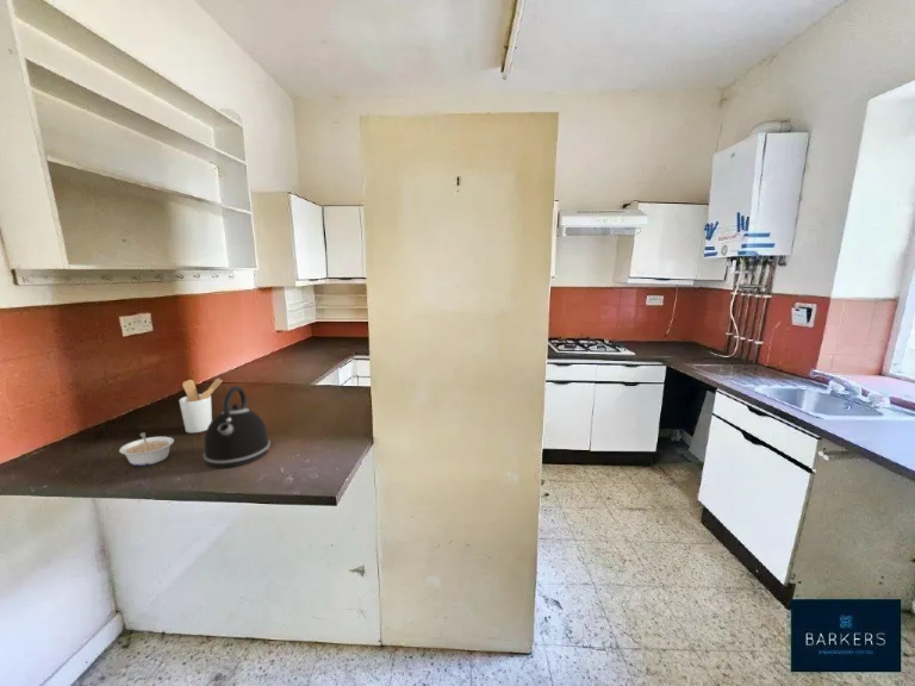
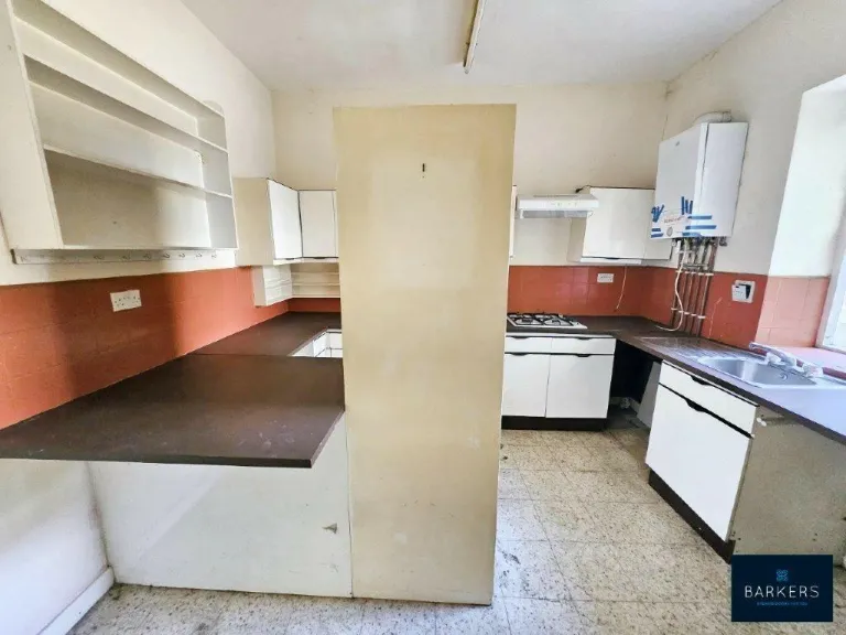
- legume [118,431,175,467]
- utensil holder [178,378,223,434]
- kettle [203,385,272,469]
